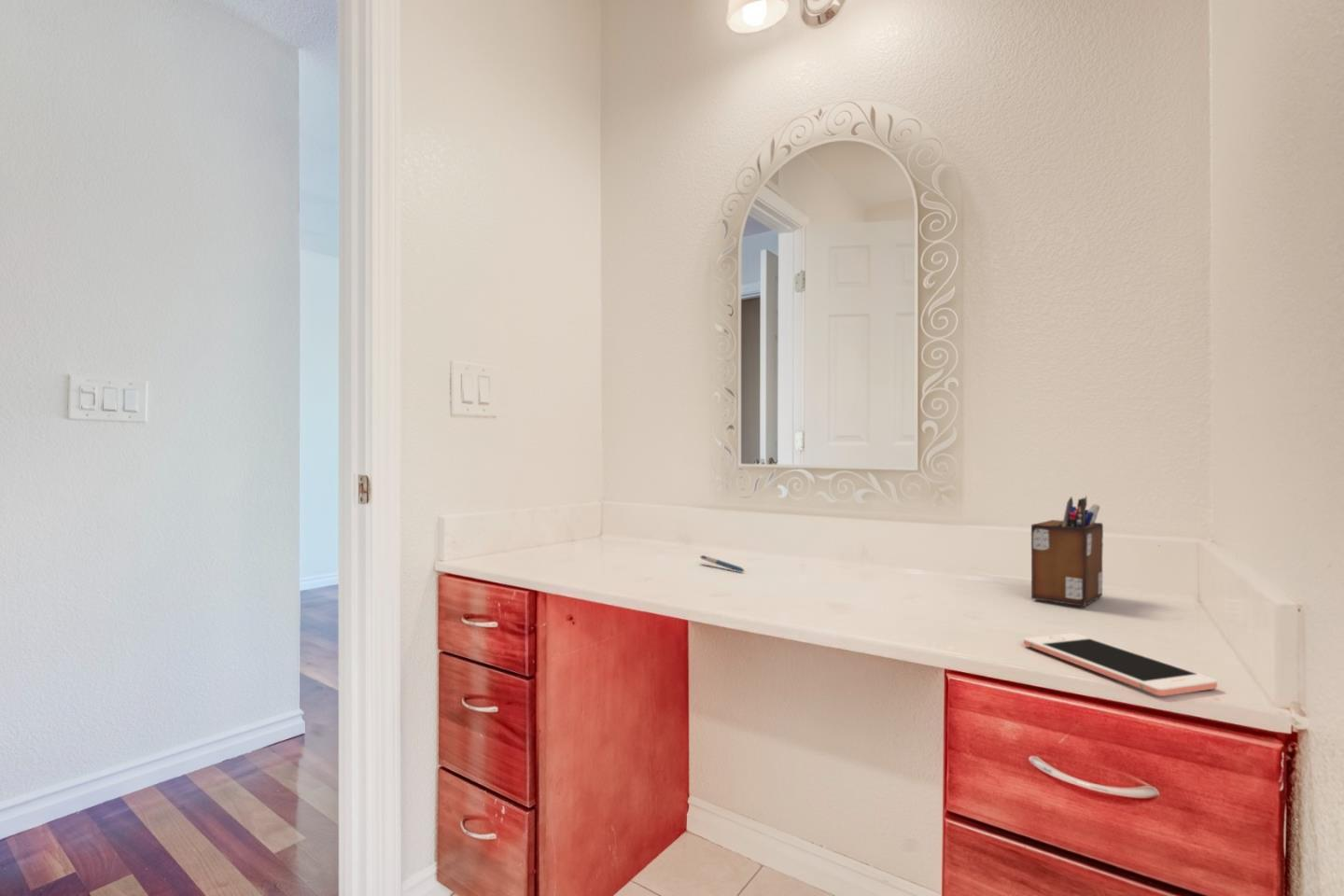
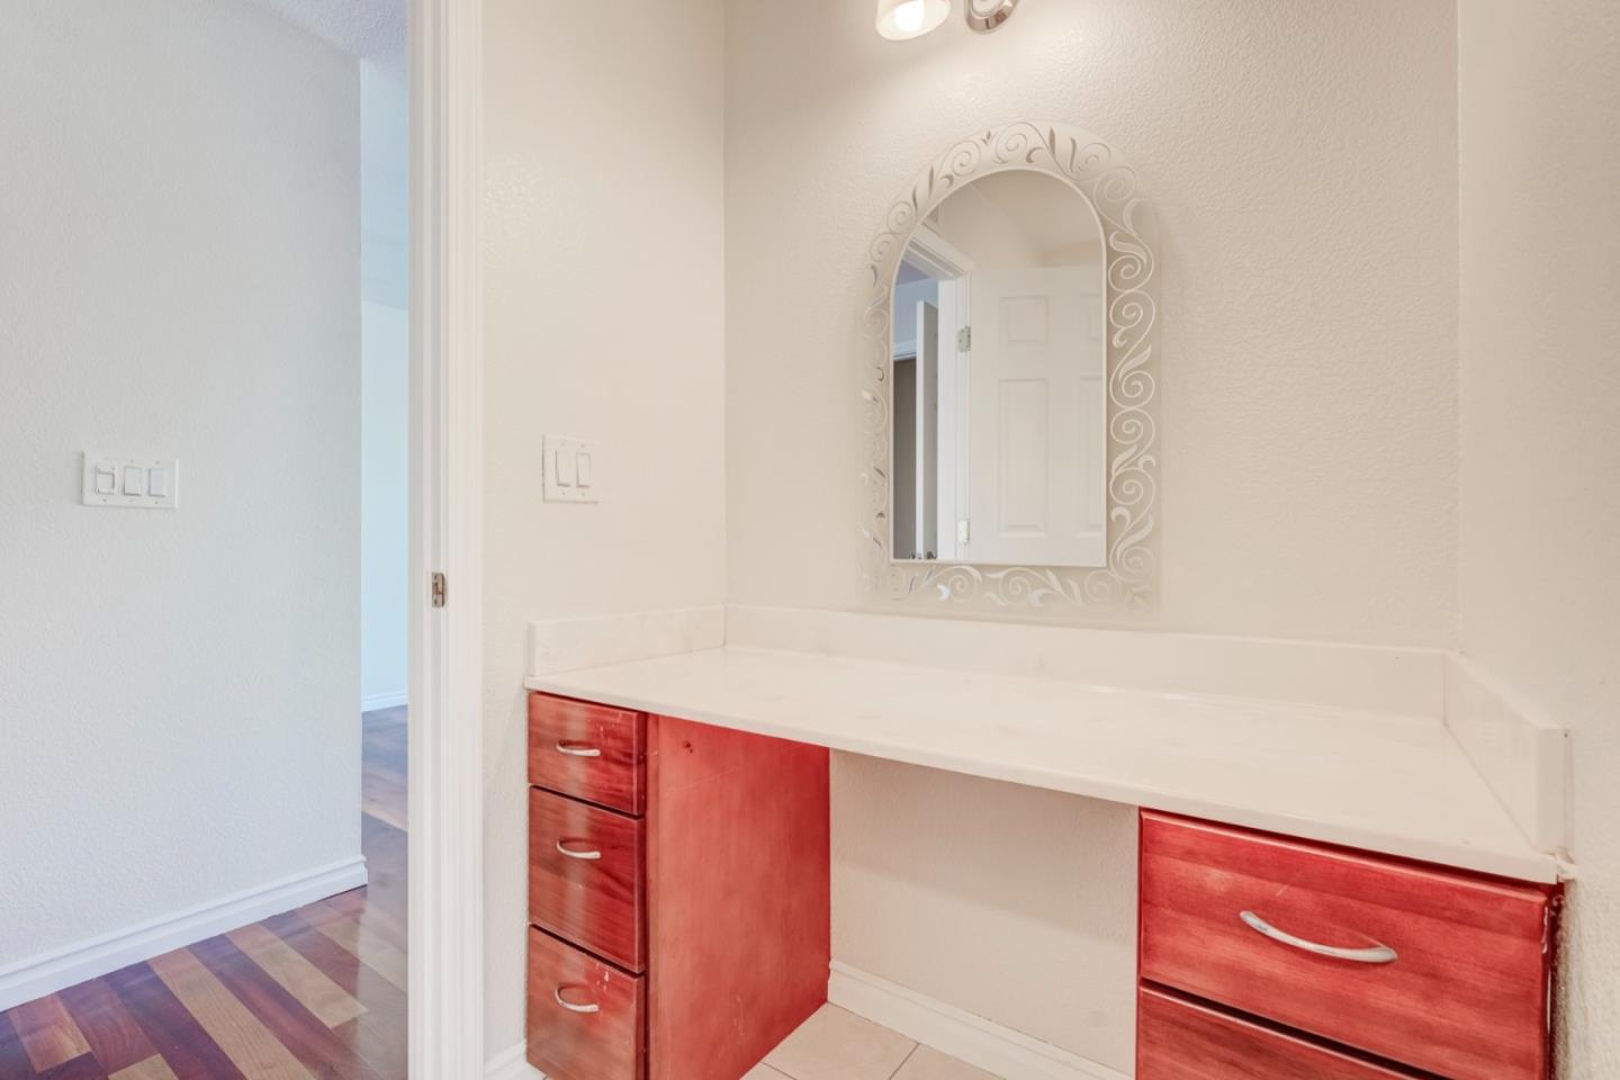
- desk organizer [1030,496,1104,608]
- cell phone [1023,633,1218,697]
- pen [699,554,746,573]
